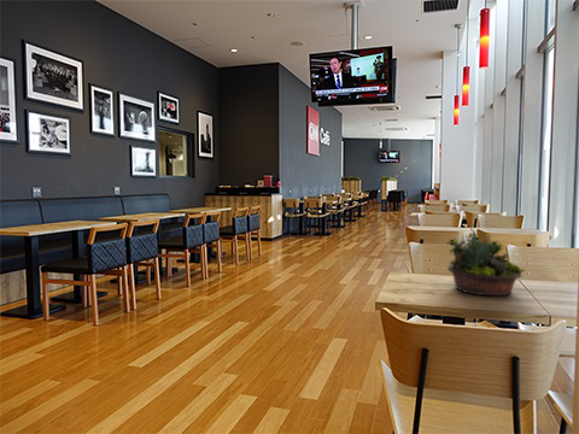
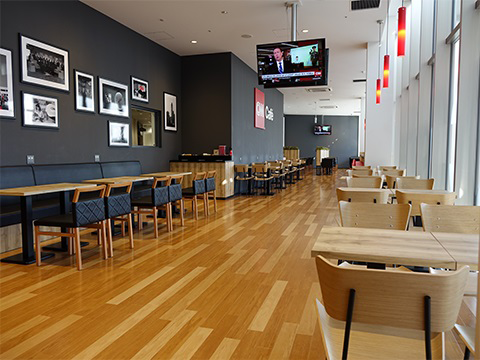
- succulent planter [445,229,526,297]
